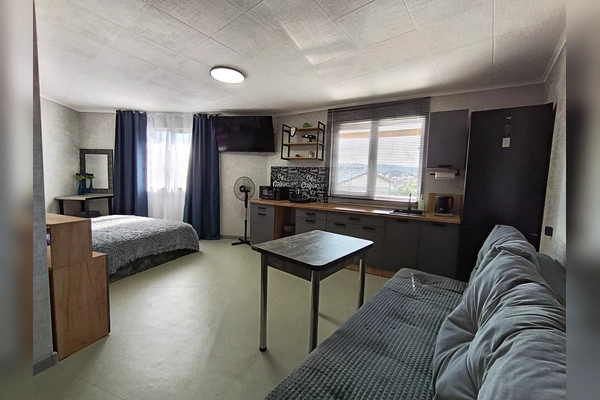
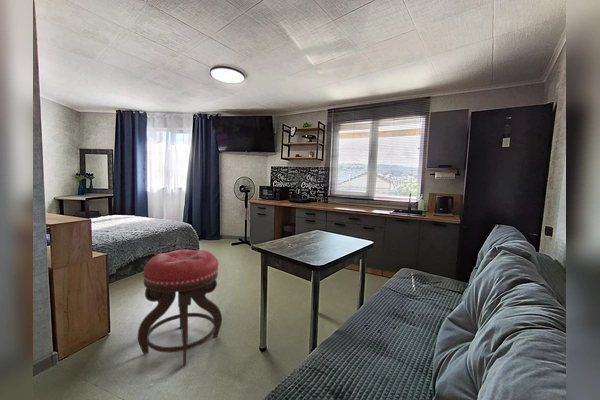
+ stool [137,248,223,367]
